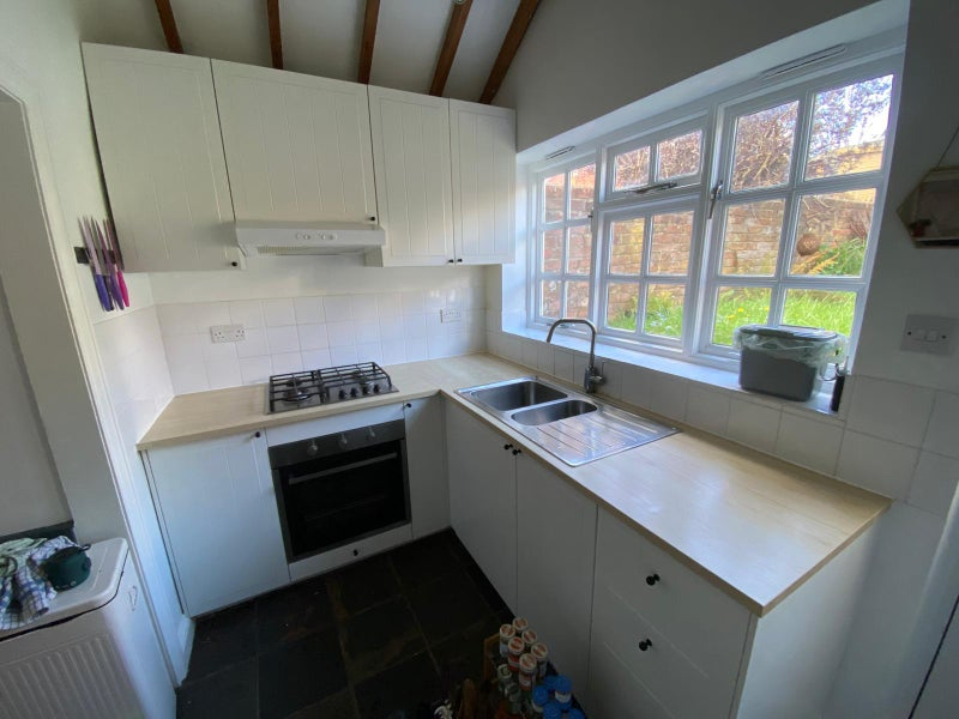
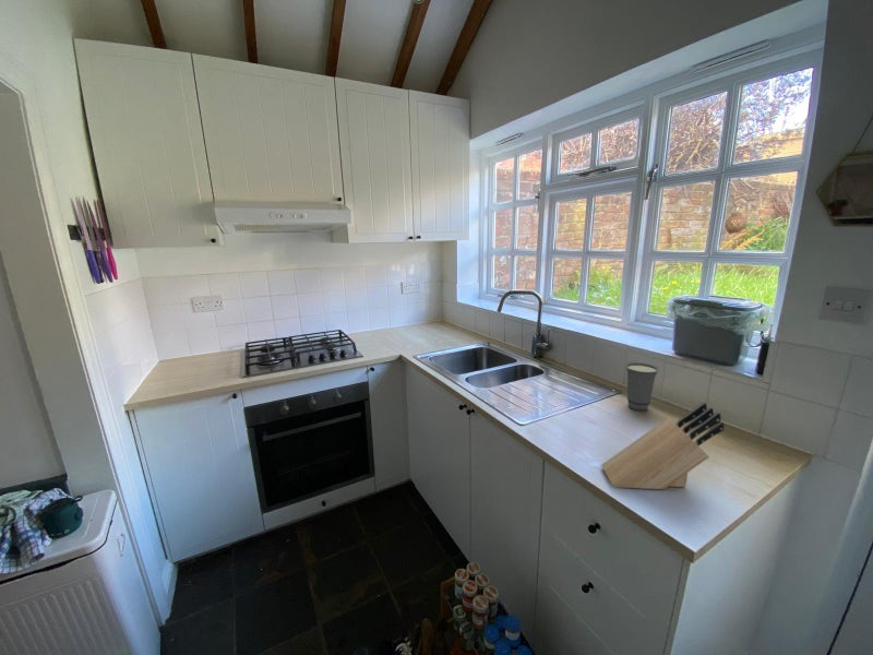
+ knife block [600,402,726,490]
+ cup [624,361,661,412]
